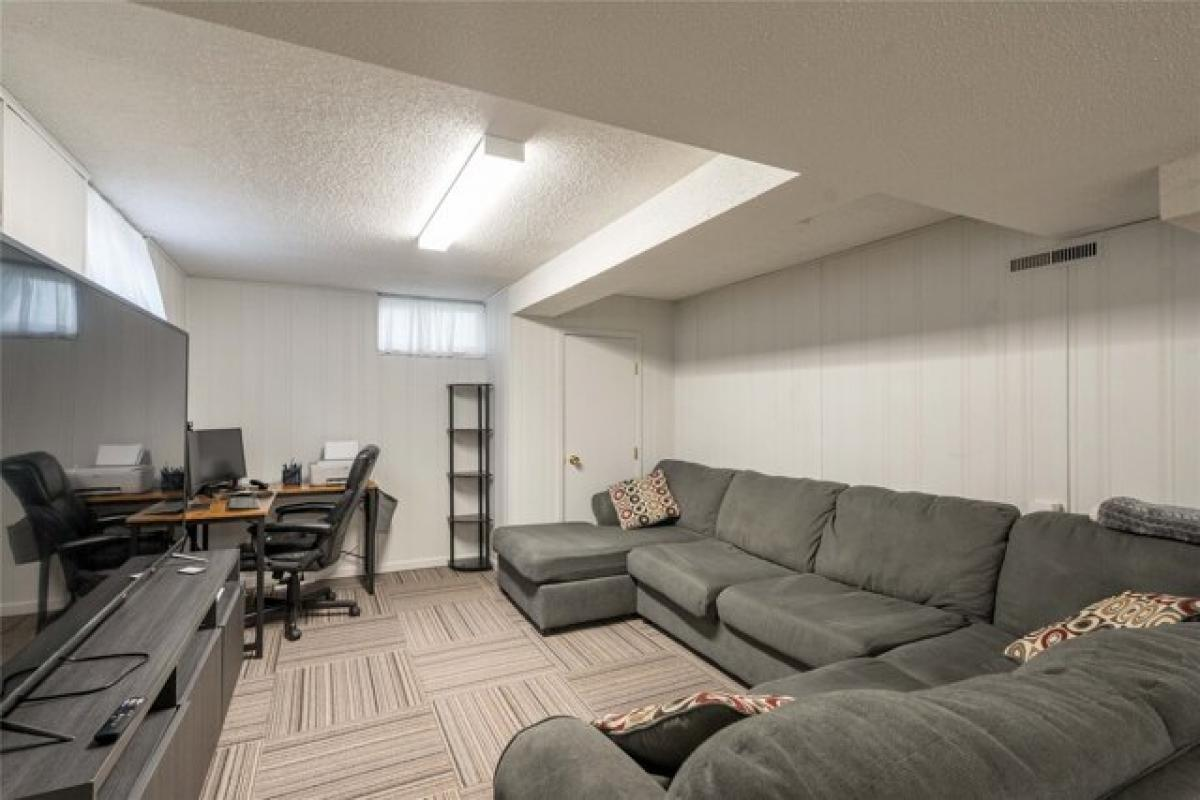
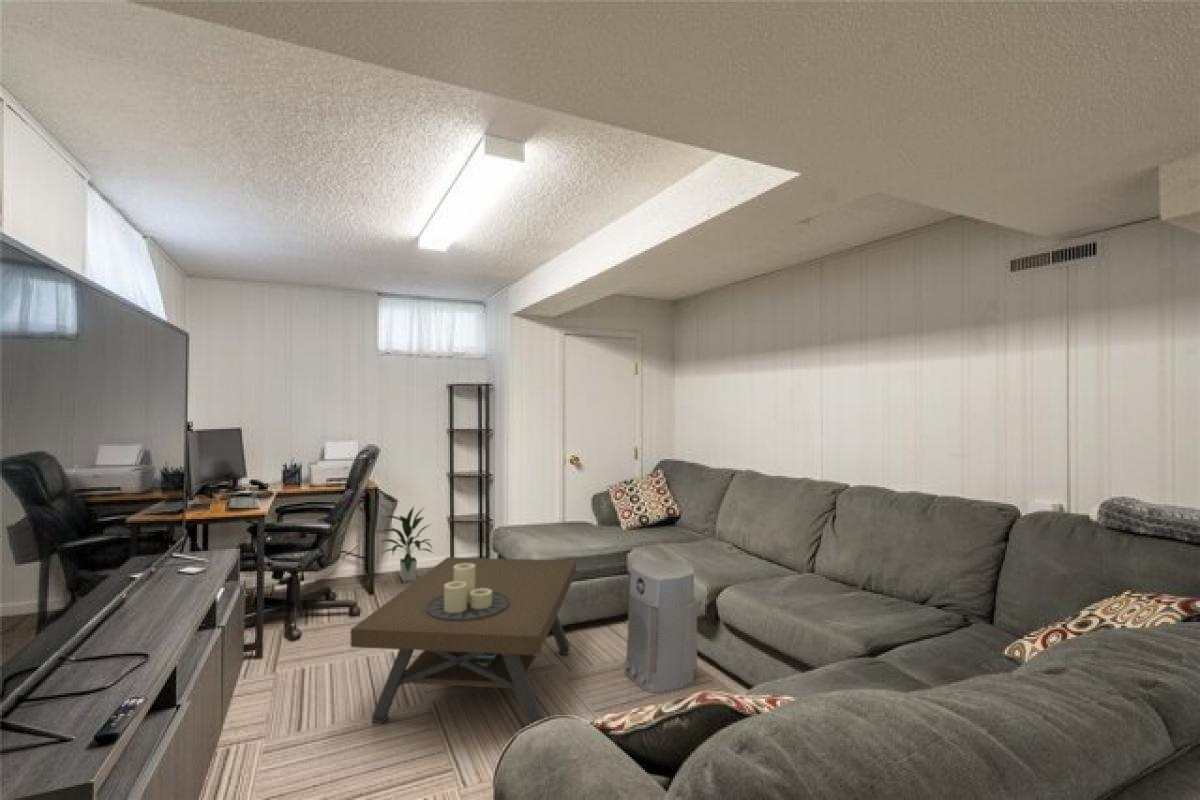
+ coffee table [350,556,577,725]
+ indoor plant [378,505,434,582]
+ air purifier [623,559,698,694]
